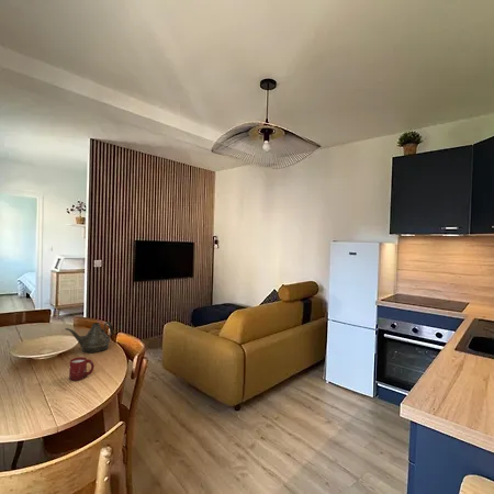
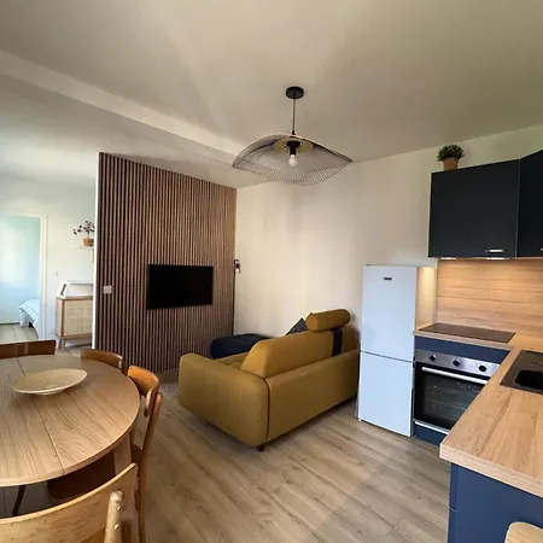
- cup [68,356,96,382]
- teapot [65,321,114,353]
